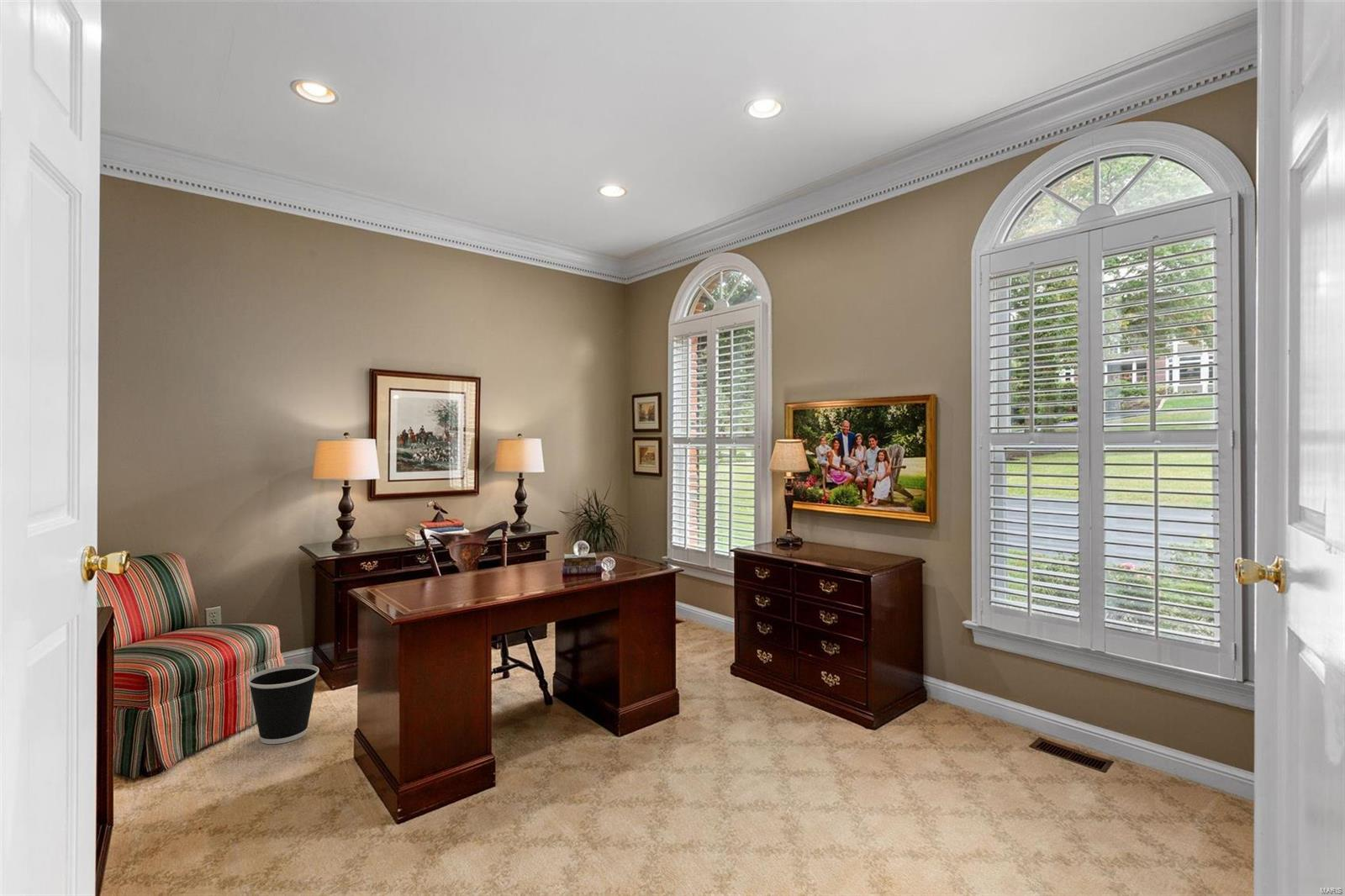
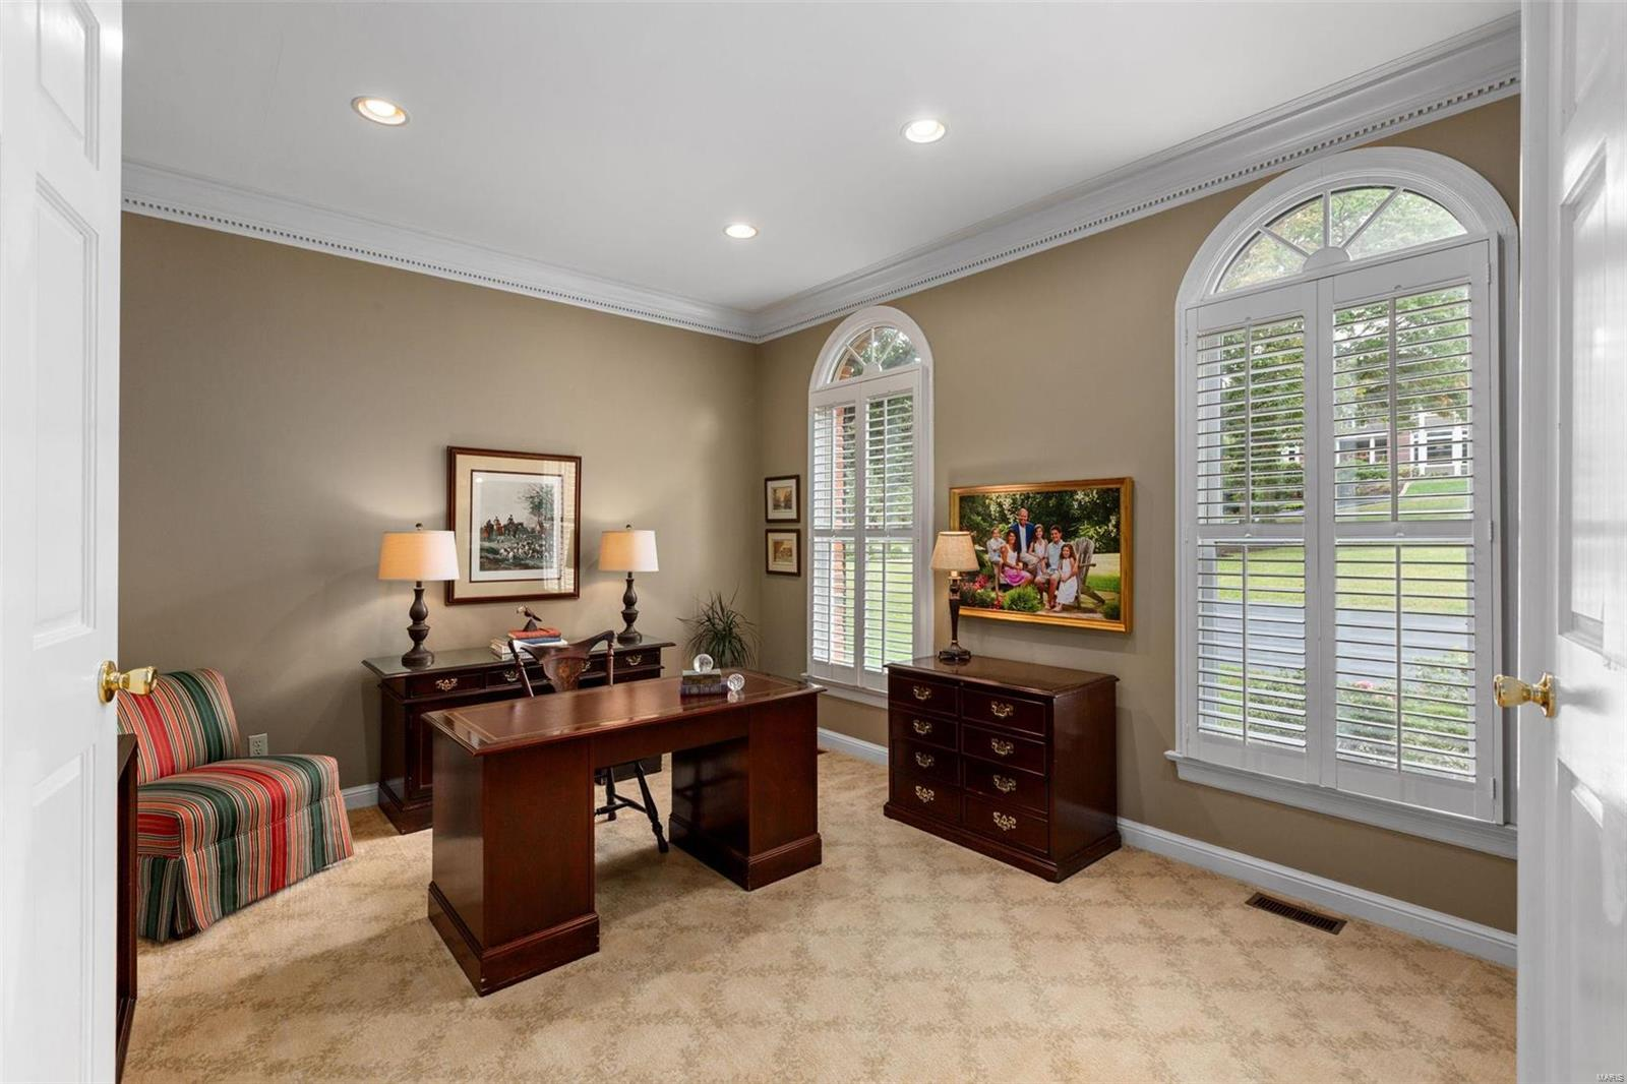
- wastebasket [247,663,320,745]
